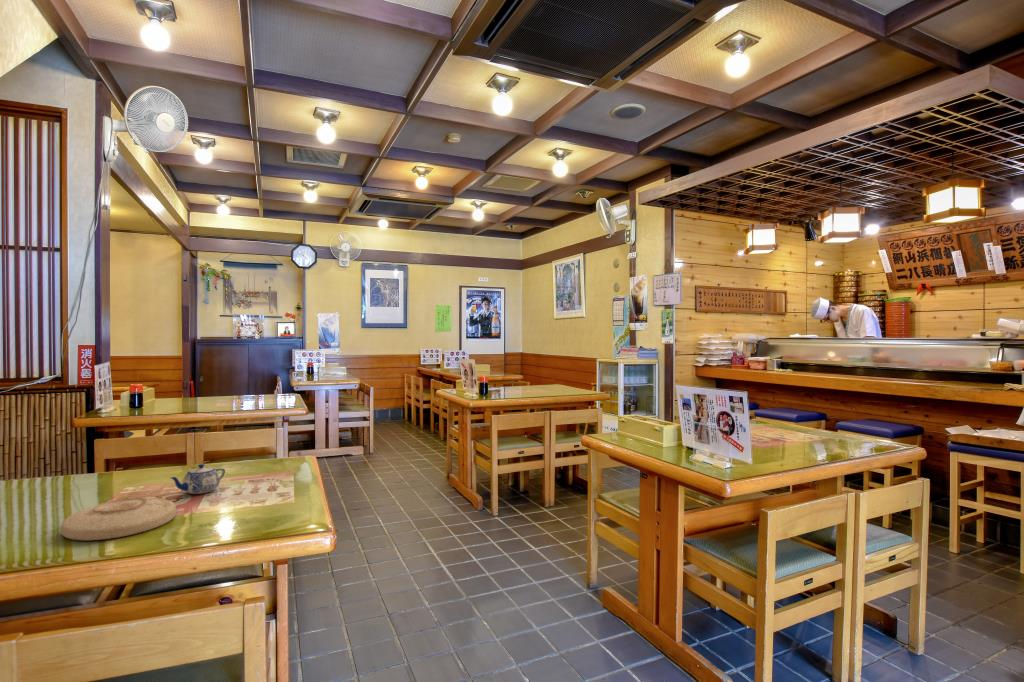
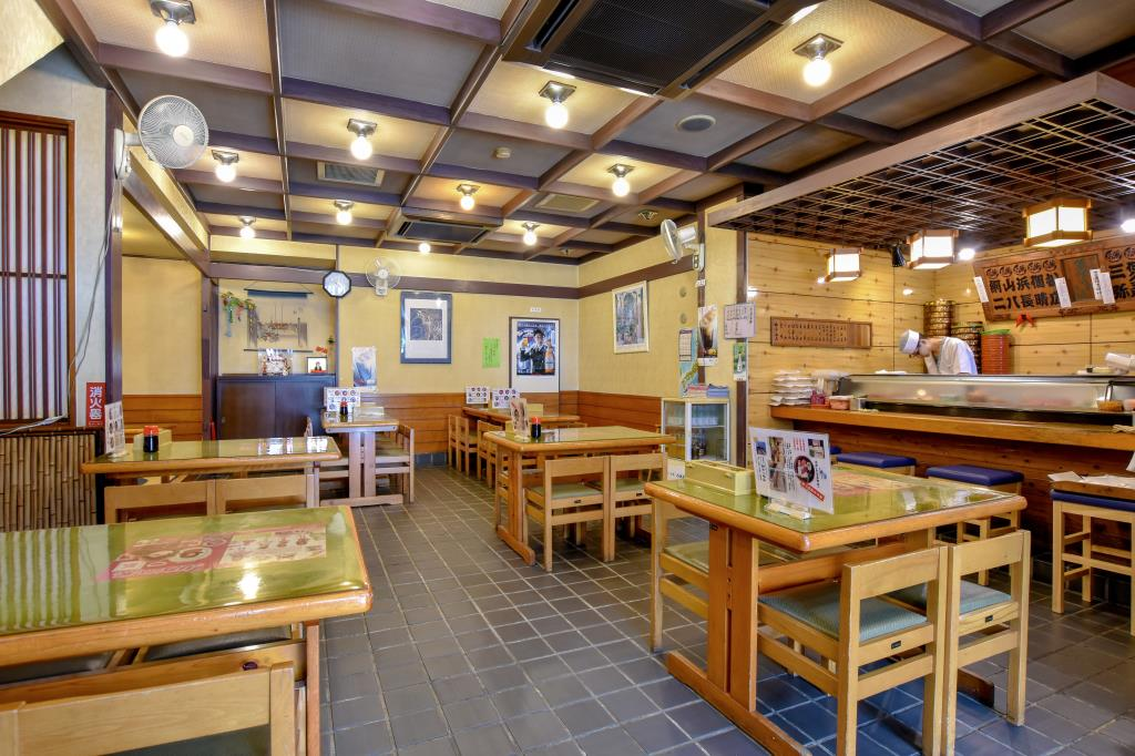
- plate [60,496,178,541]
- teapot [169,463,226,495]
